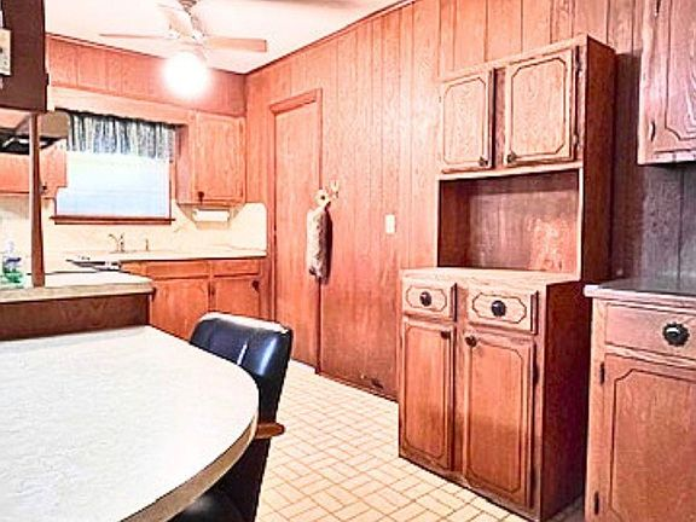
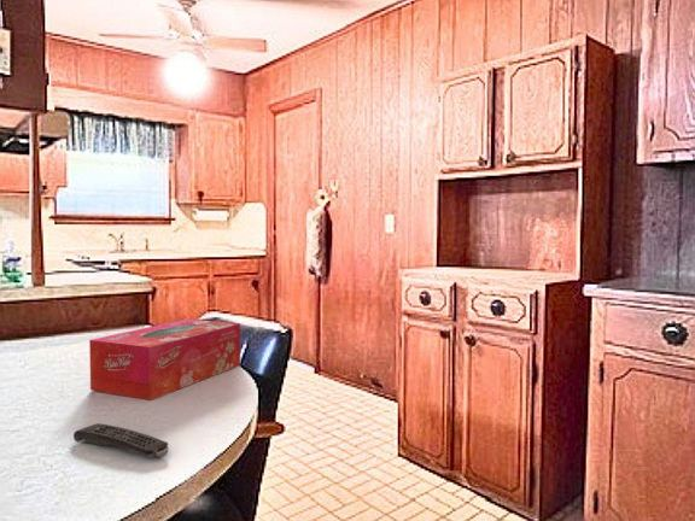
+ tissue box [88,317,241,402]
+ remote control [72,422,170,458]
